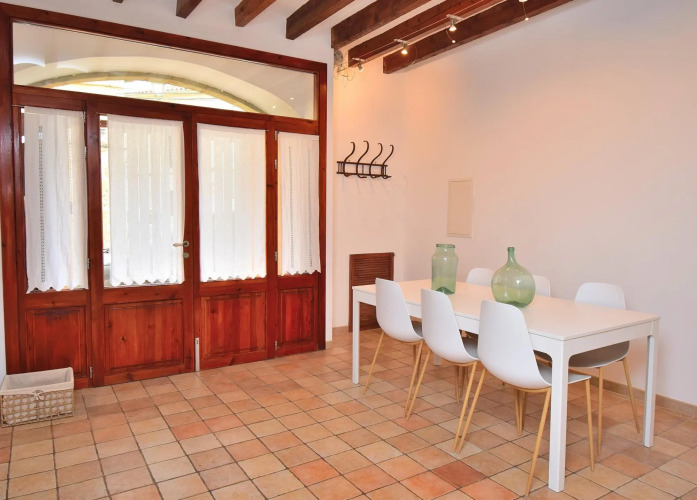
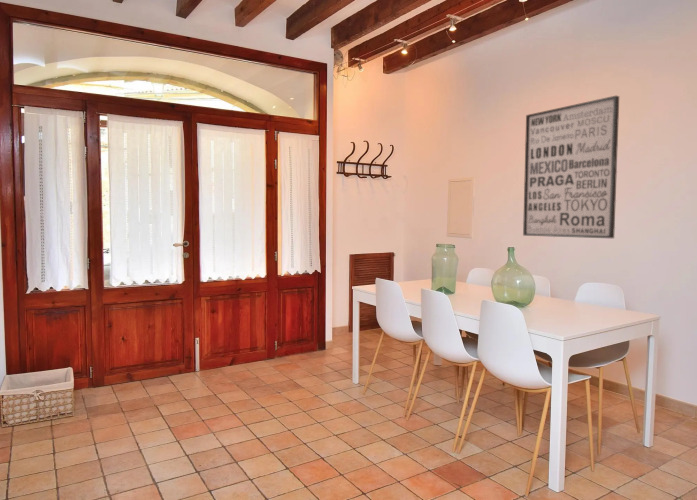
+ wall art [522,95,620,239]
